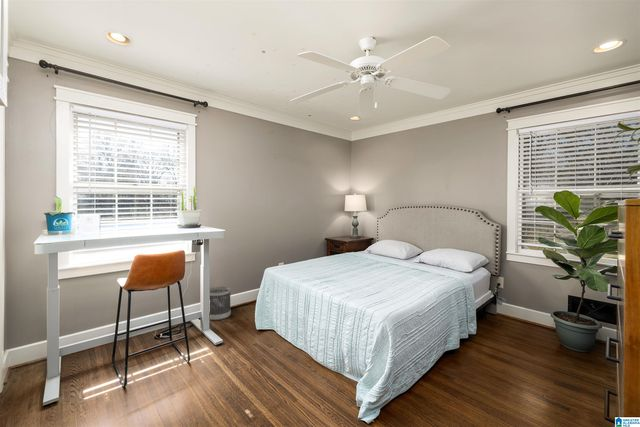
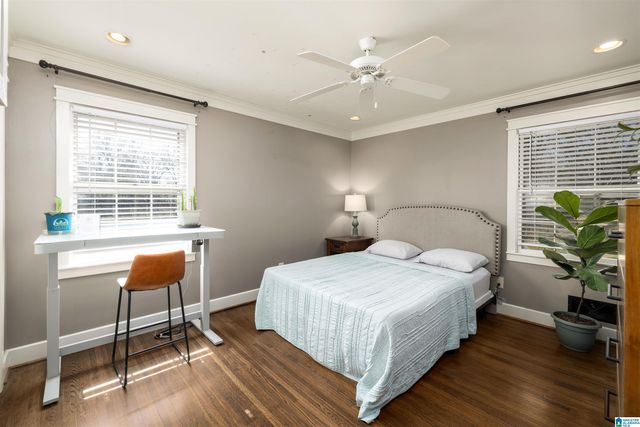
- wastebasket [209,286,232,321]
